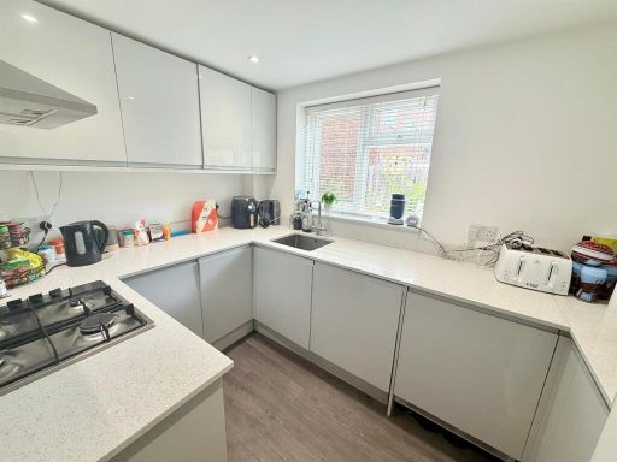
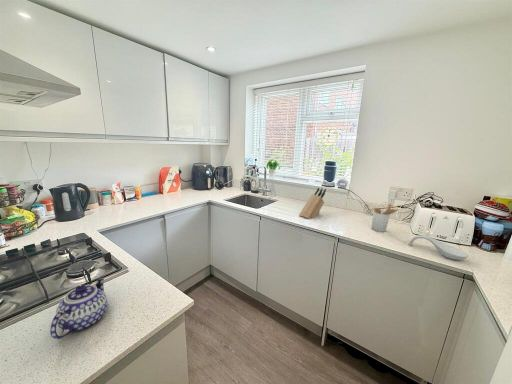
+ utensil holder [371,203,400,233]
+ knife block [298,187,327,219]
+ teapot [49,277,109,340]
+ spoon rest [408,234,469,261]
